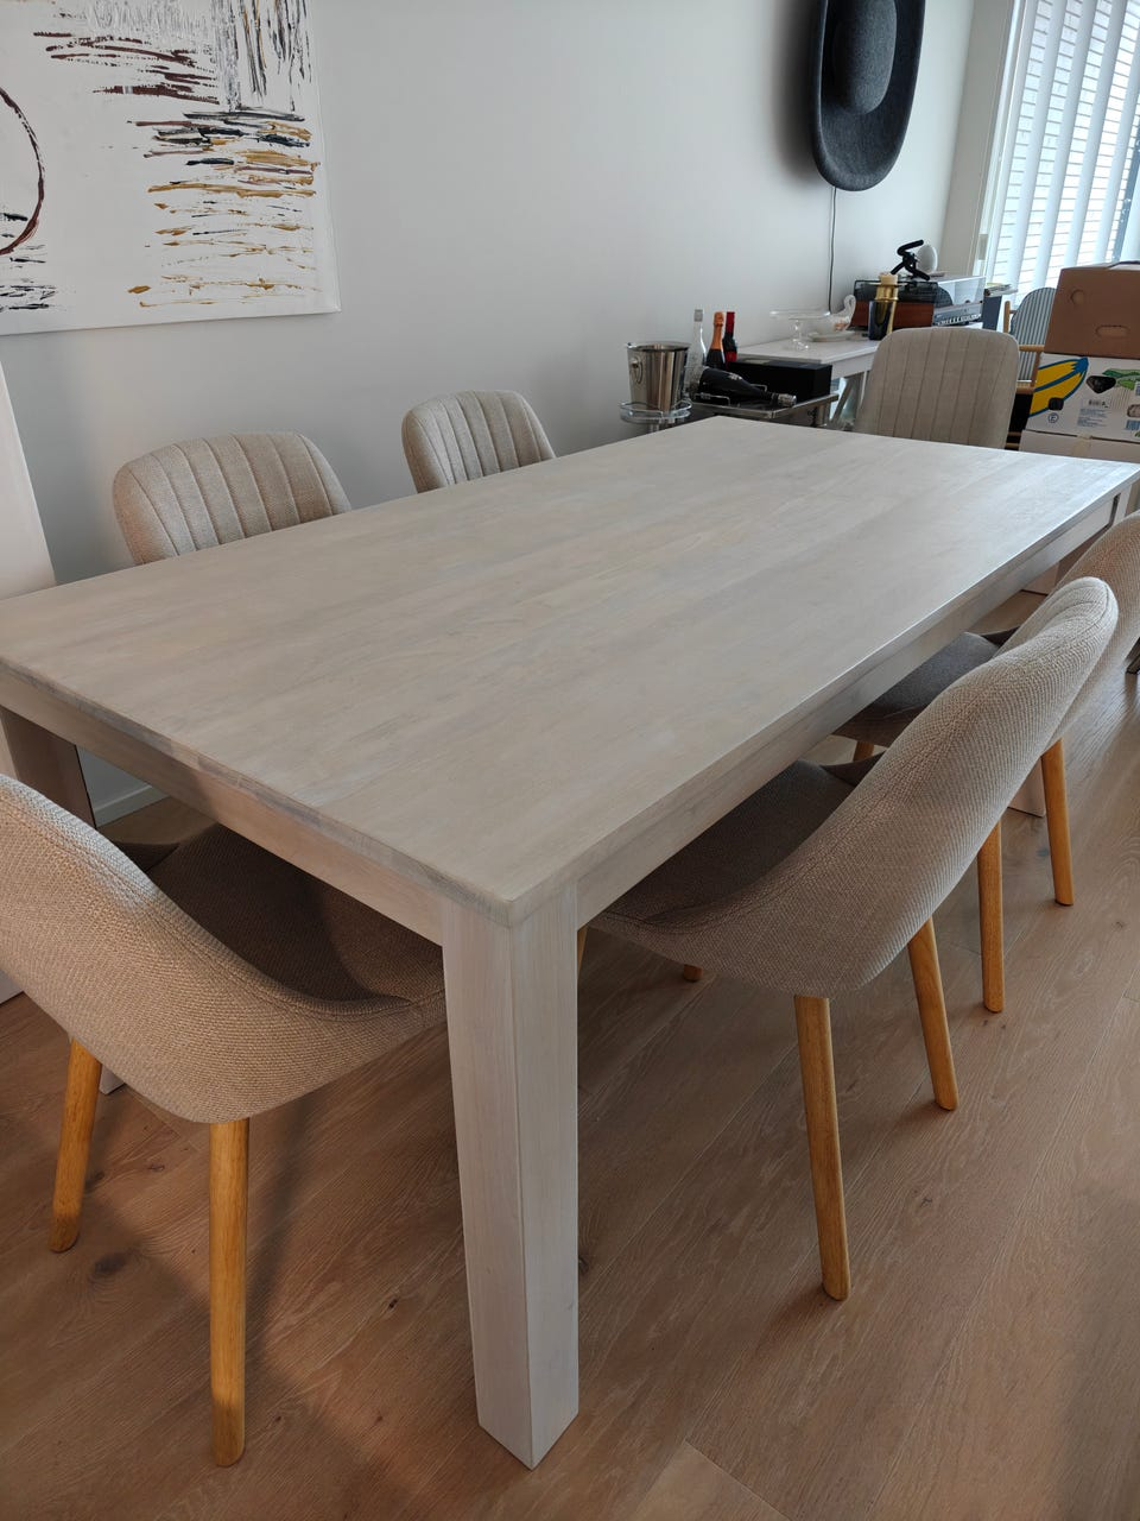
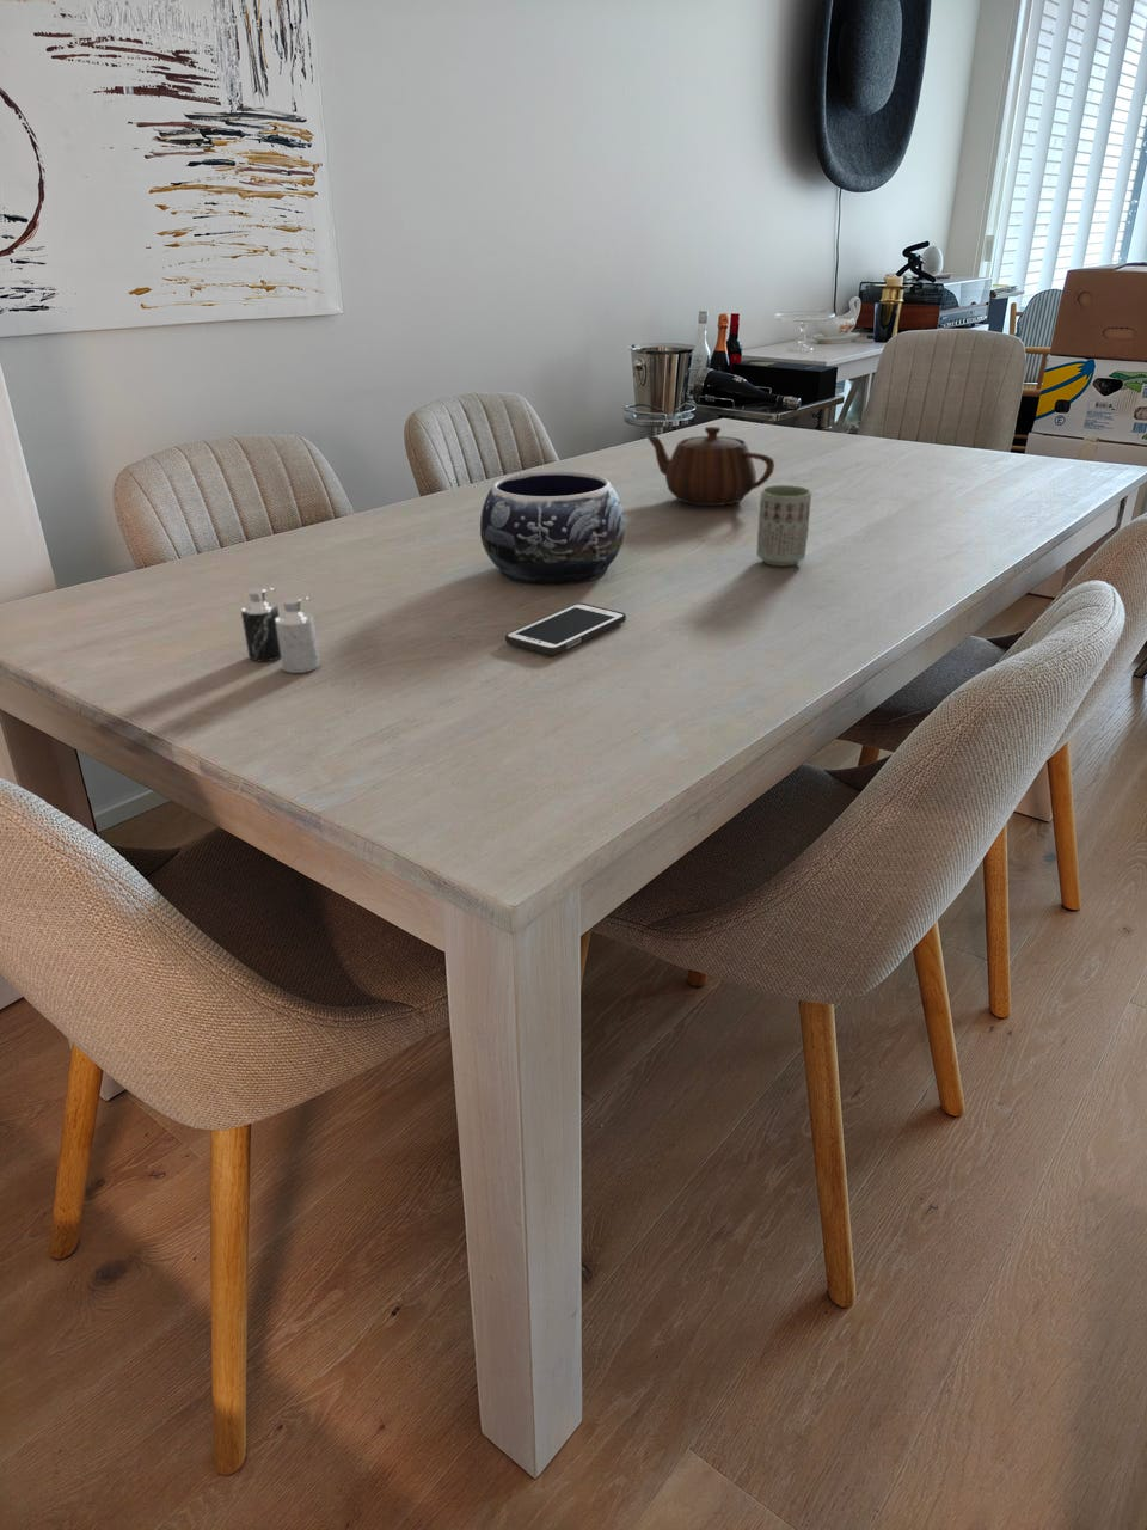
+ decorative bowl [480,470,627,585]
+ candle [240,587,320,675]
+ cup [755,484,812,566]
+ teapot [645,425,776,507]
+ cell phone [504,602,628,657]
